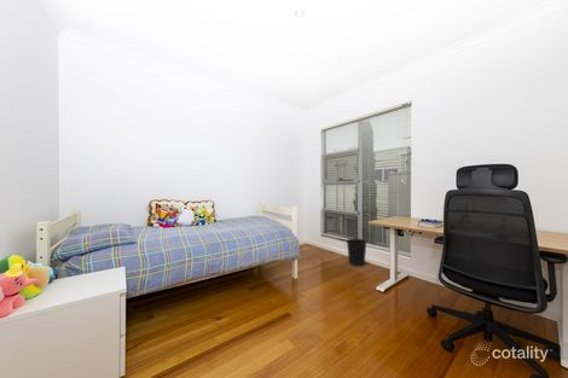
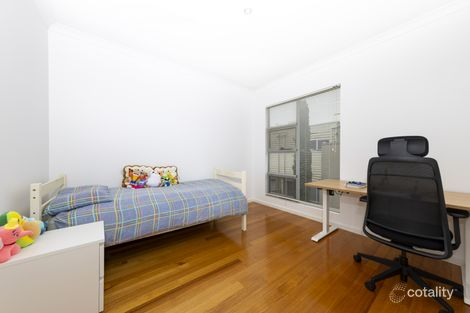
- wastebasket [346,238,367,267]
